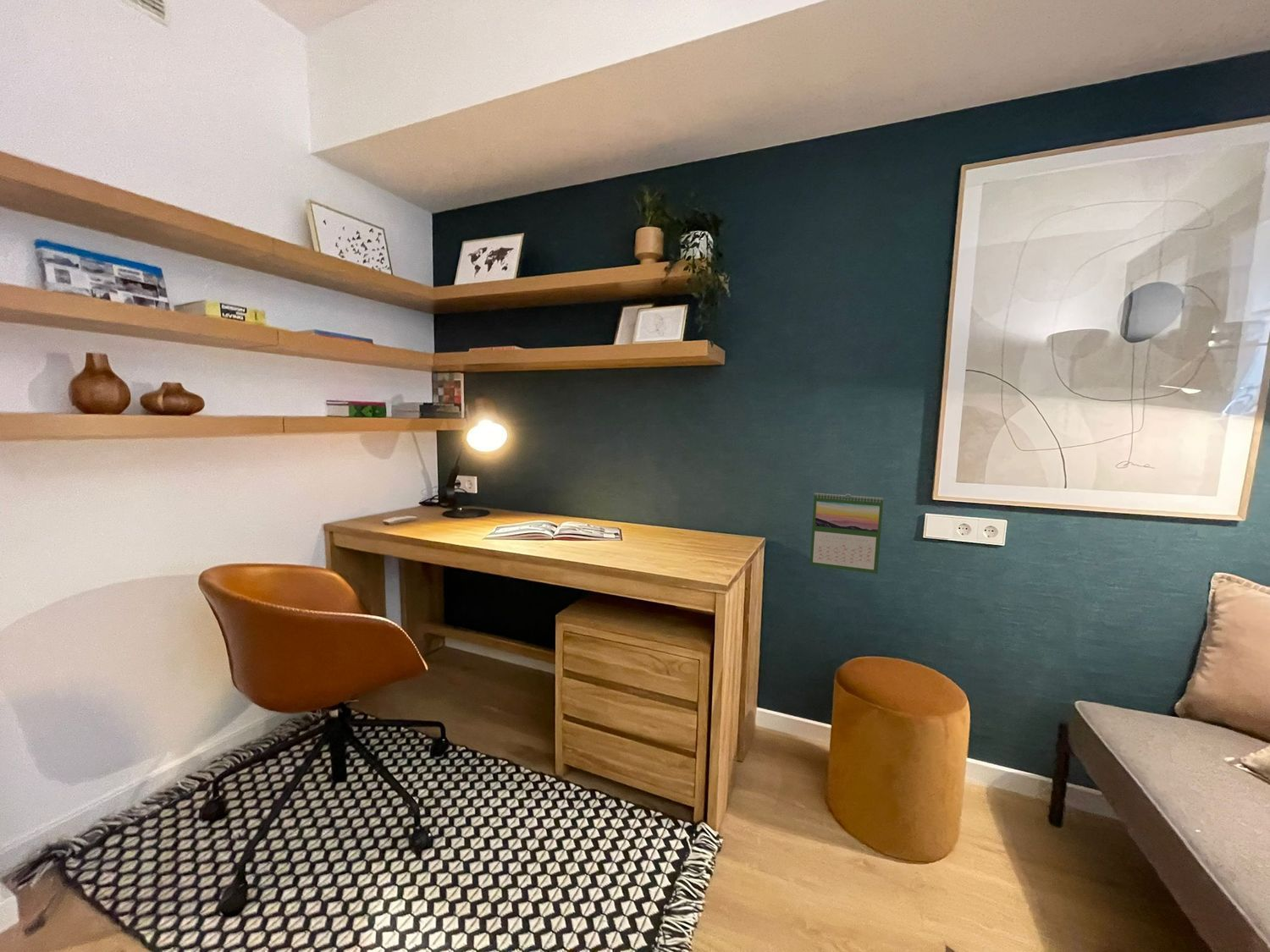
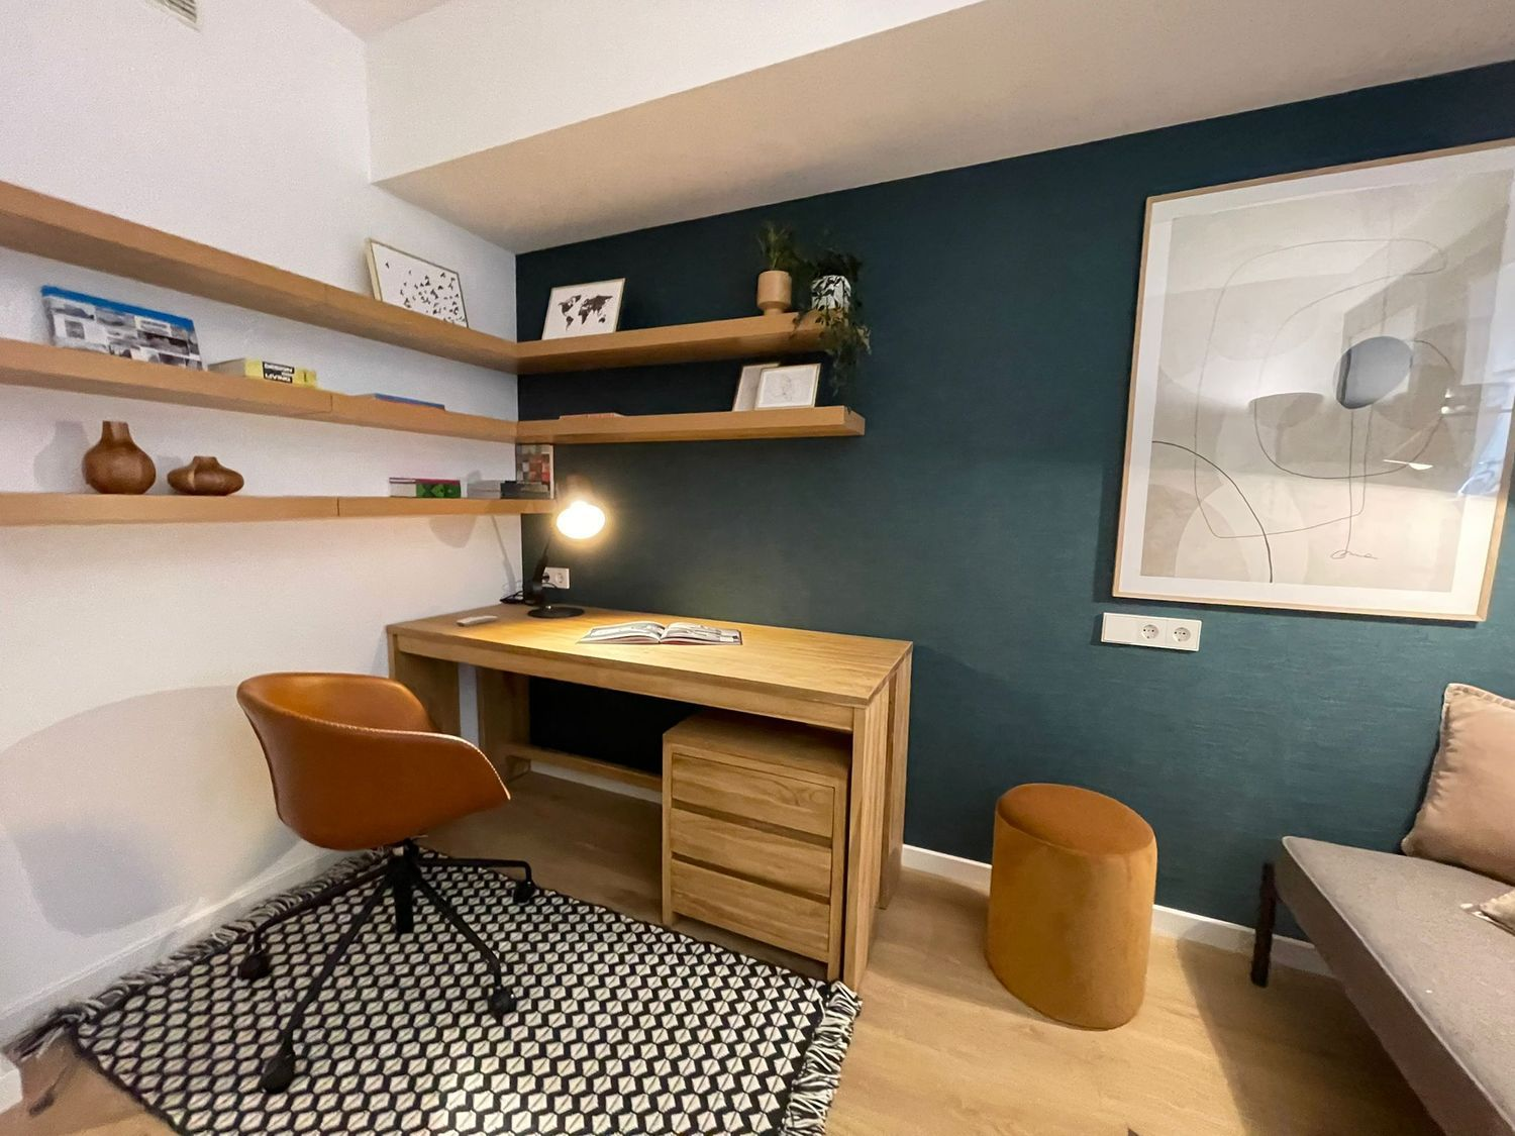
- calendar [809,493,884,575]
